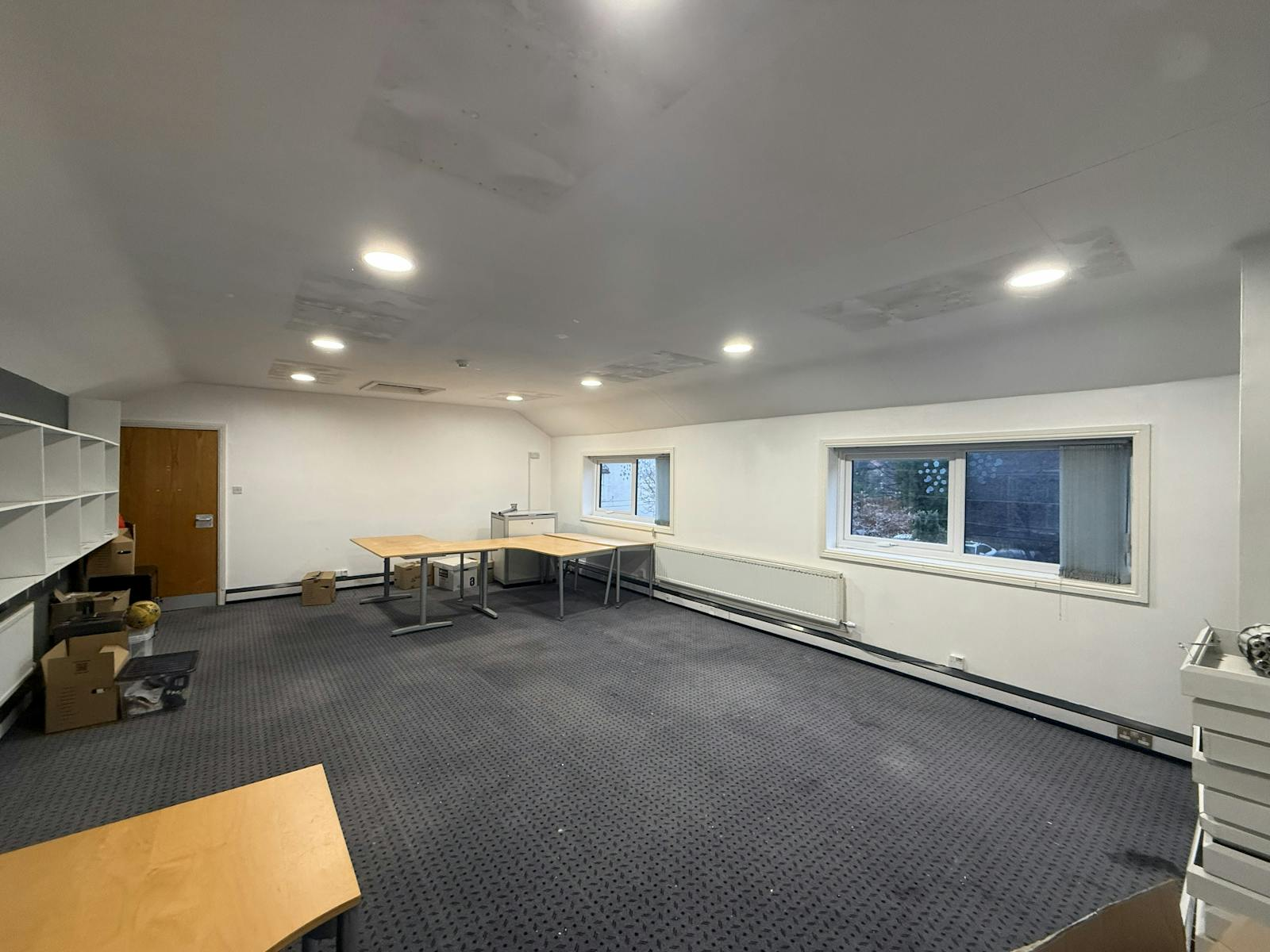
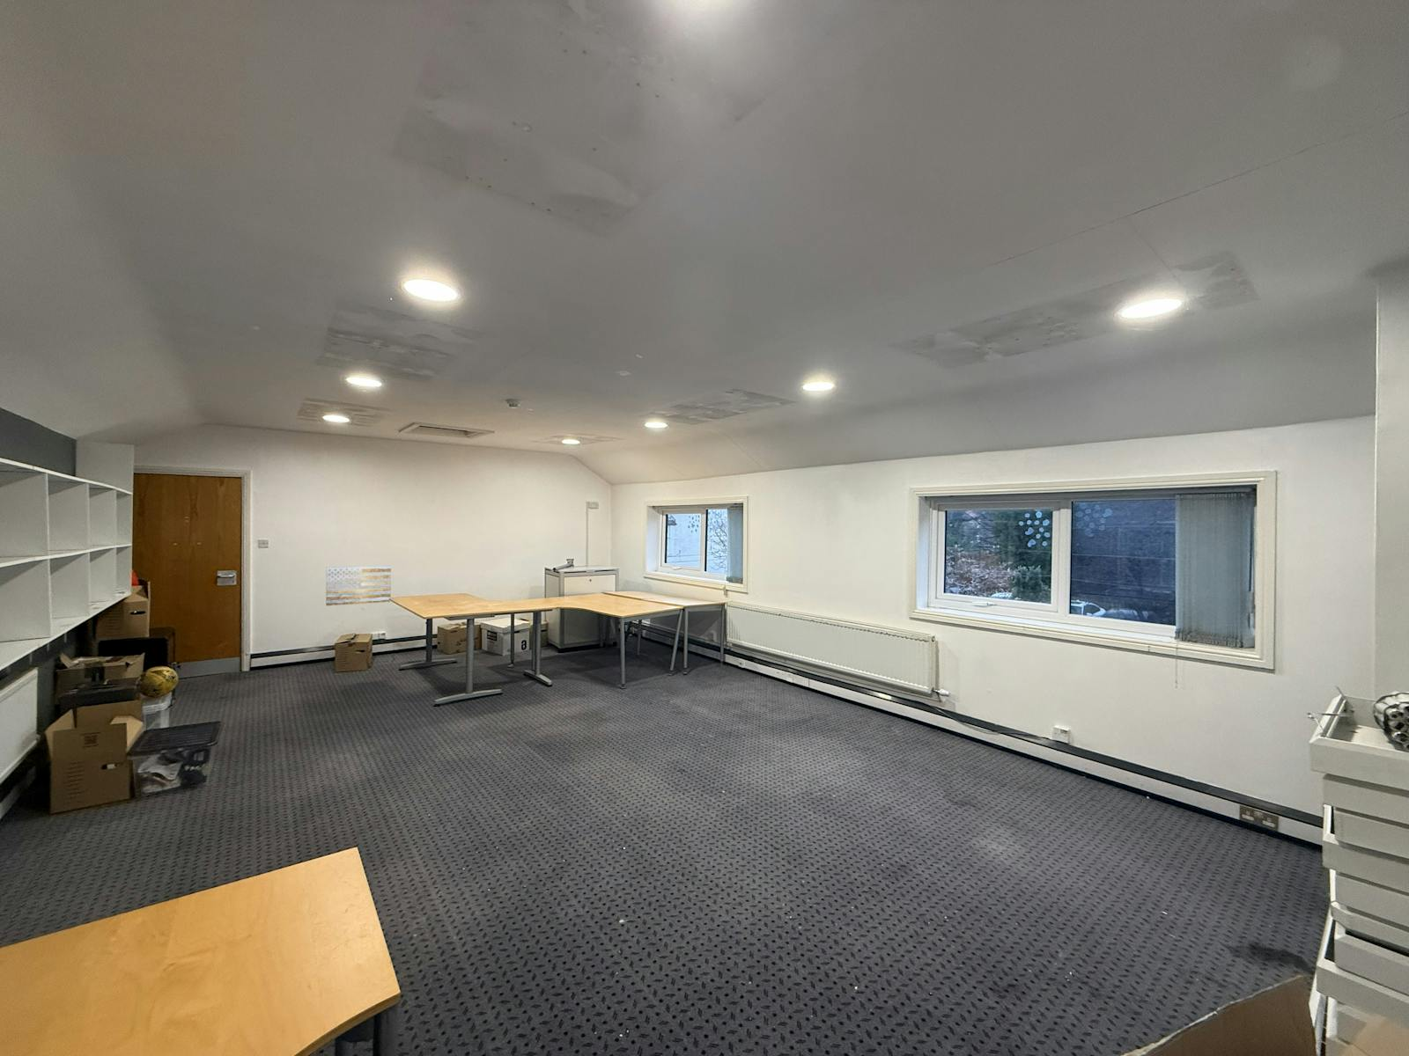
+ wall art [325,565,392,607]
